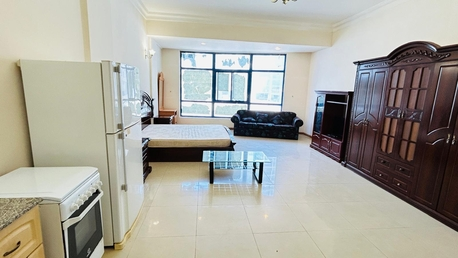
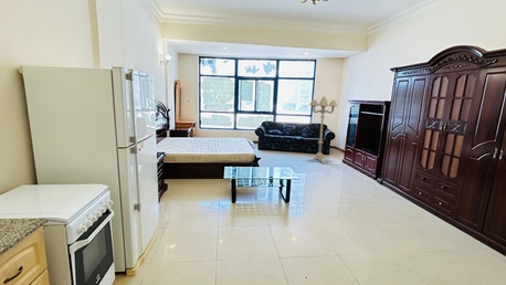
+ floor lamp [306,96,338,166]
